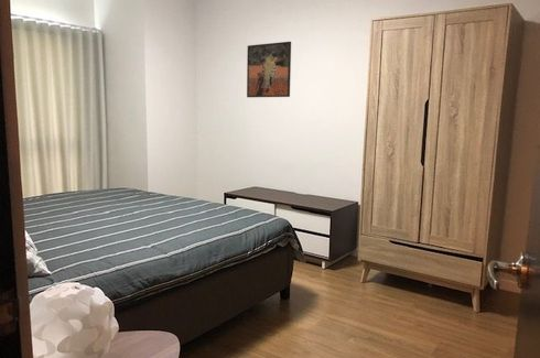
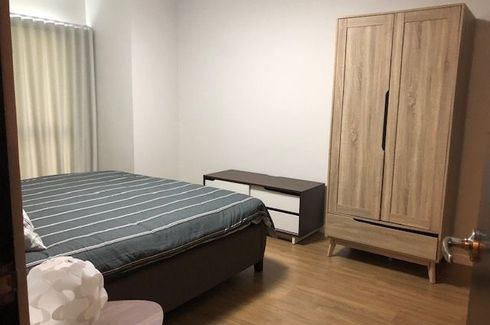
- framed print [246,41,292,98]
